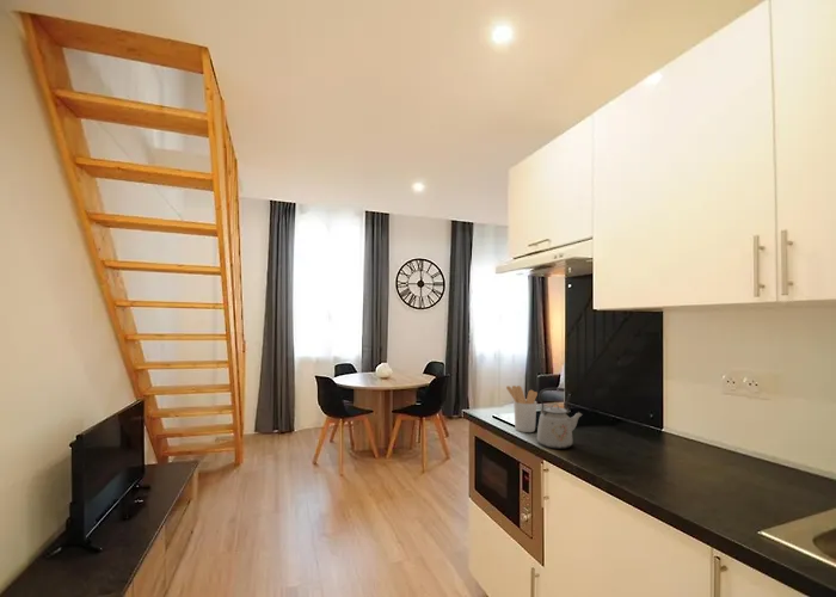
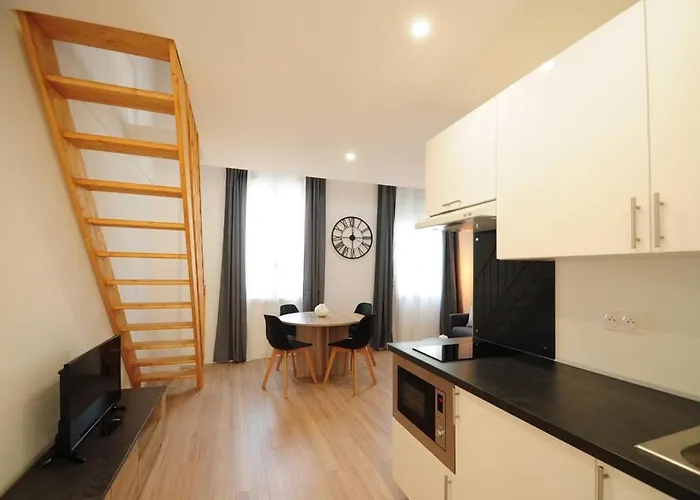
- kettle [536,387,584,450]
- utensil holder [505,384,539,433]
